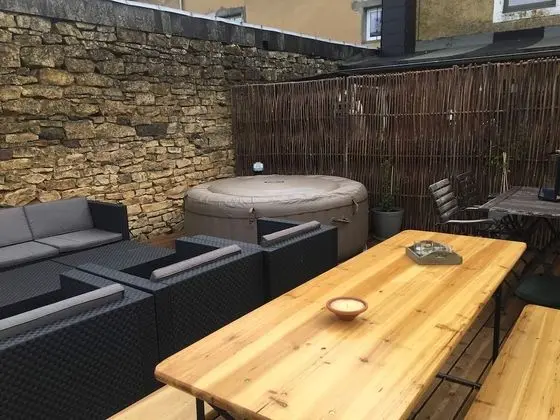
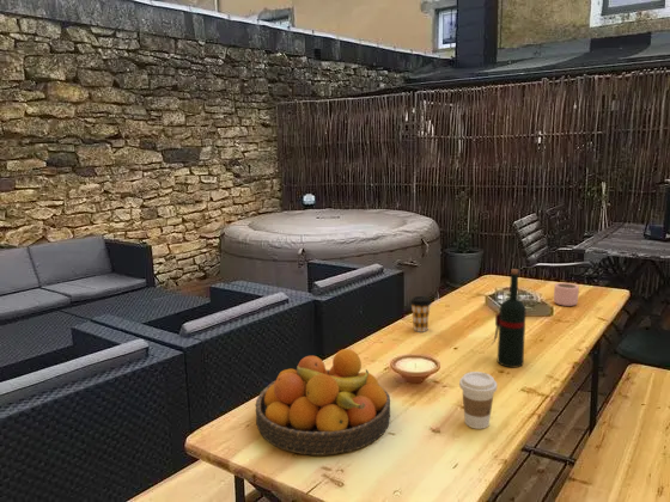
+ coffee cup [409,295,432,333]
+ coffee cup [458,371,498,430]
+ fruit bowl [254,348,391,457]
+ mug [553,282,580,307]
+ wine bottle [491,268,528,368]
